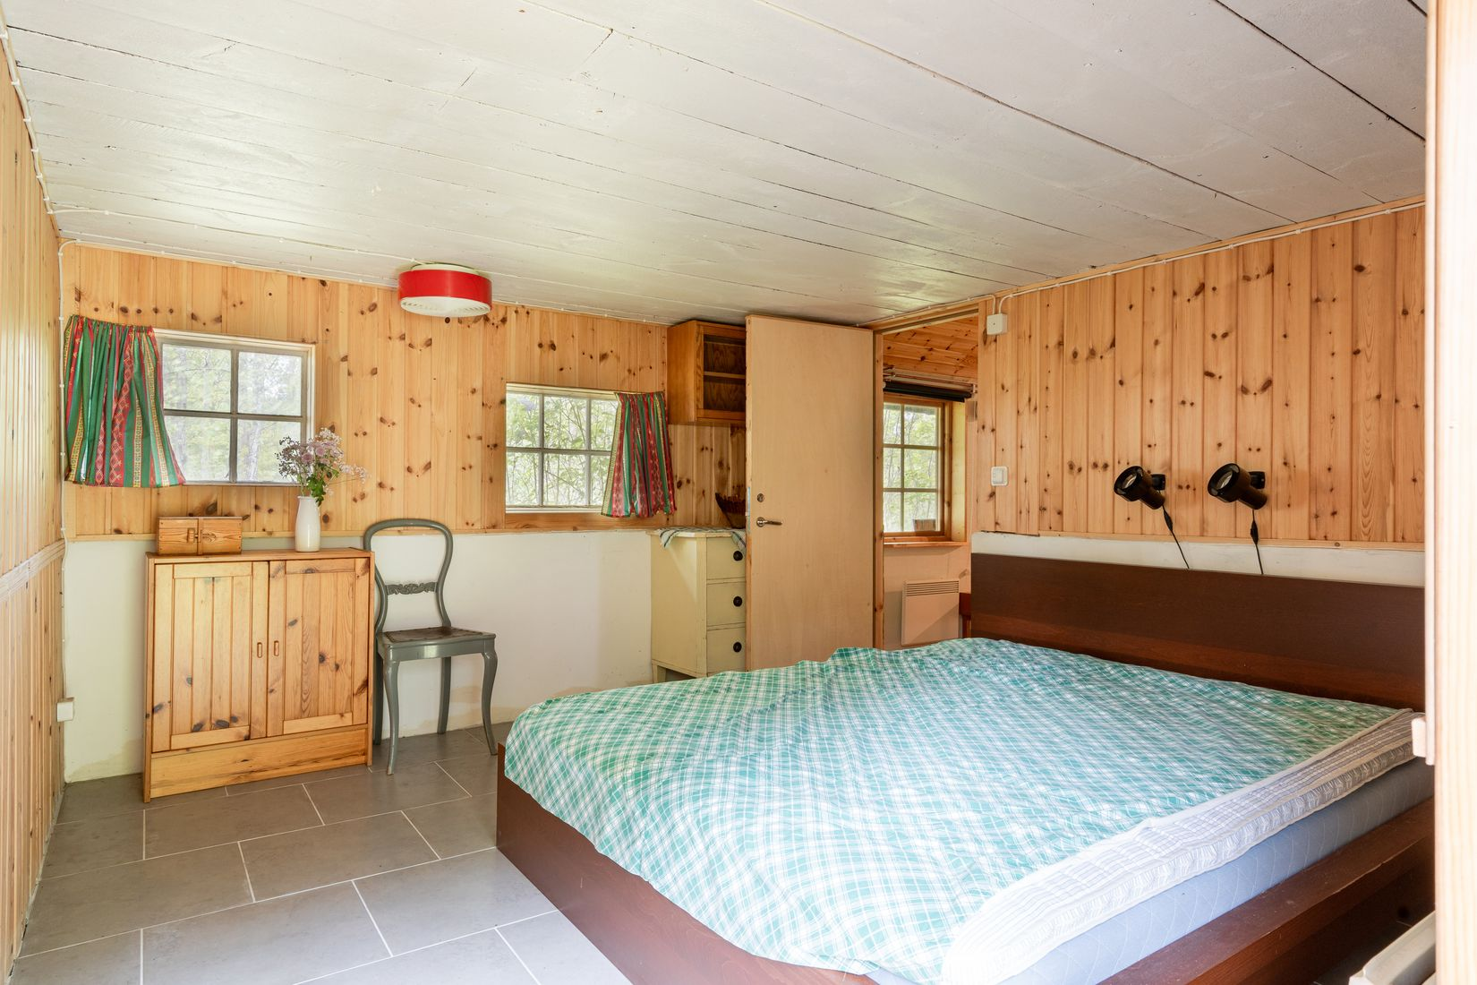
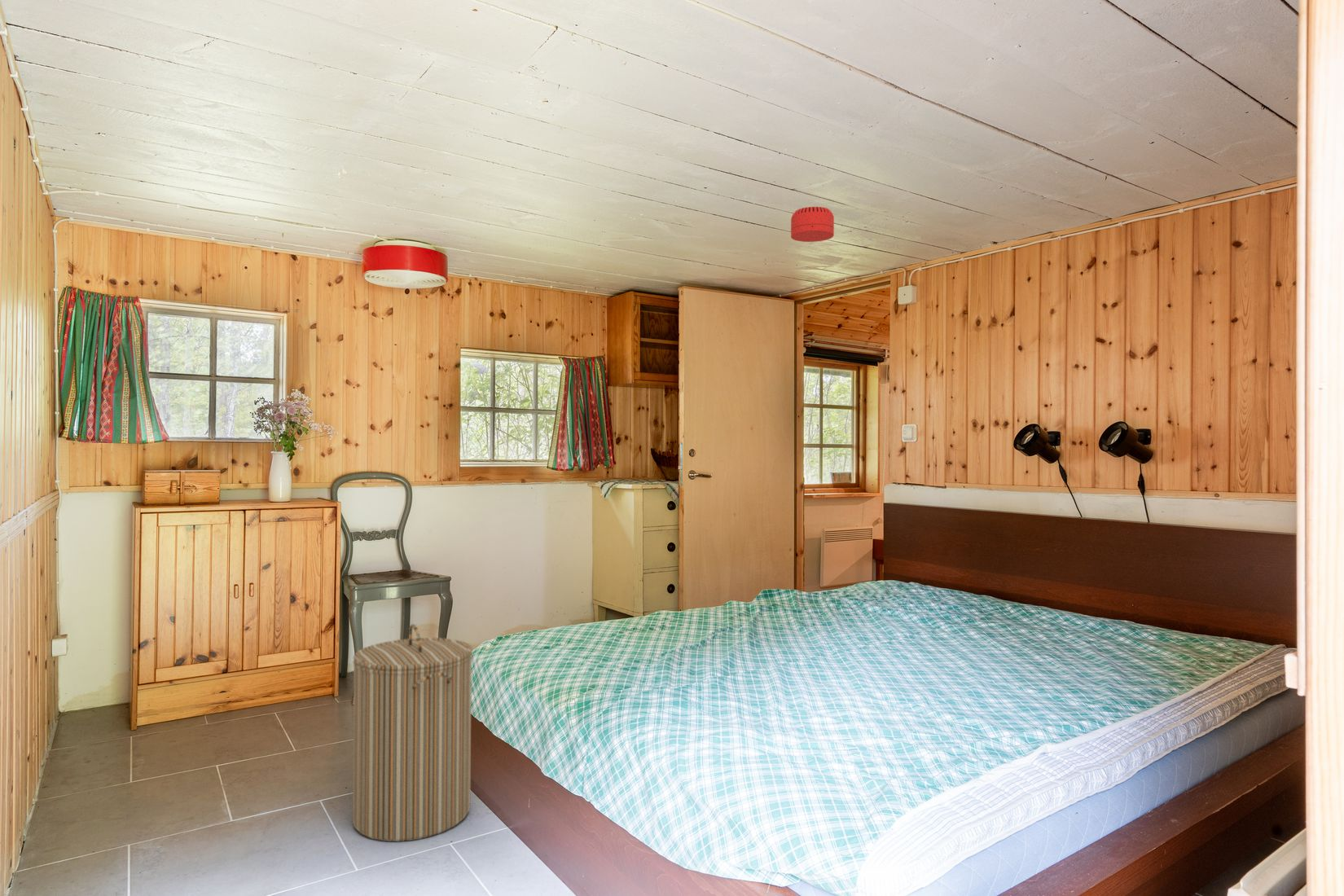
+ smoke detector [790,206,835,243]
+ laundry hamper [352,623,473,842]
